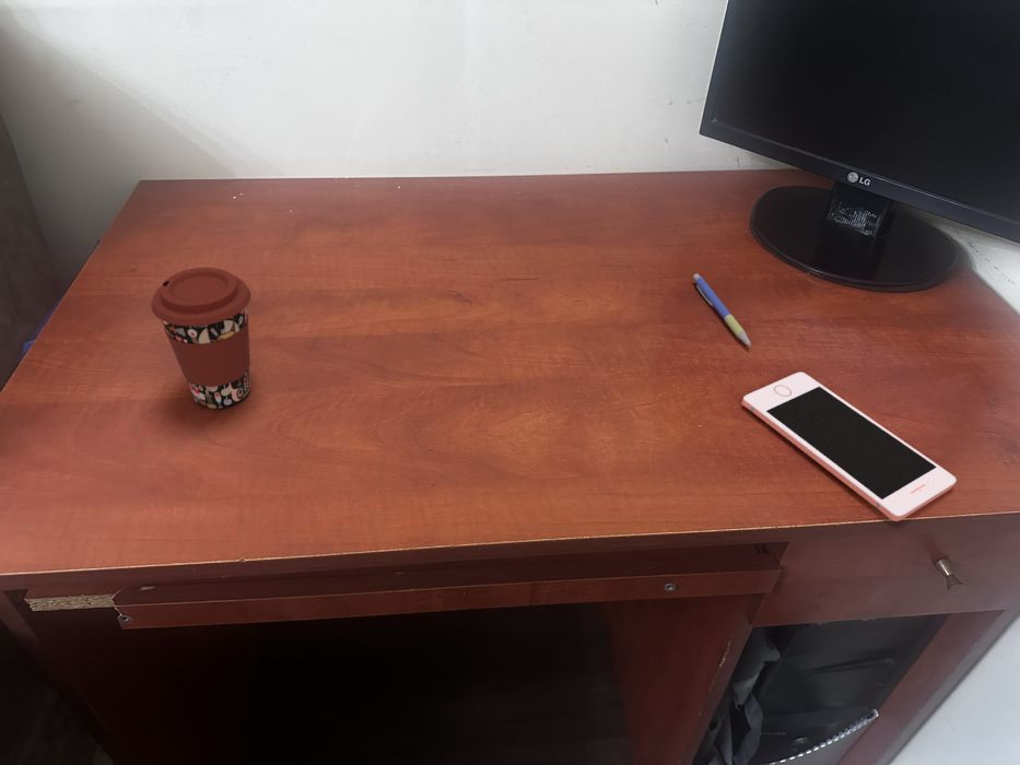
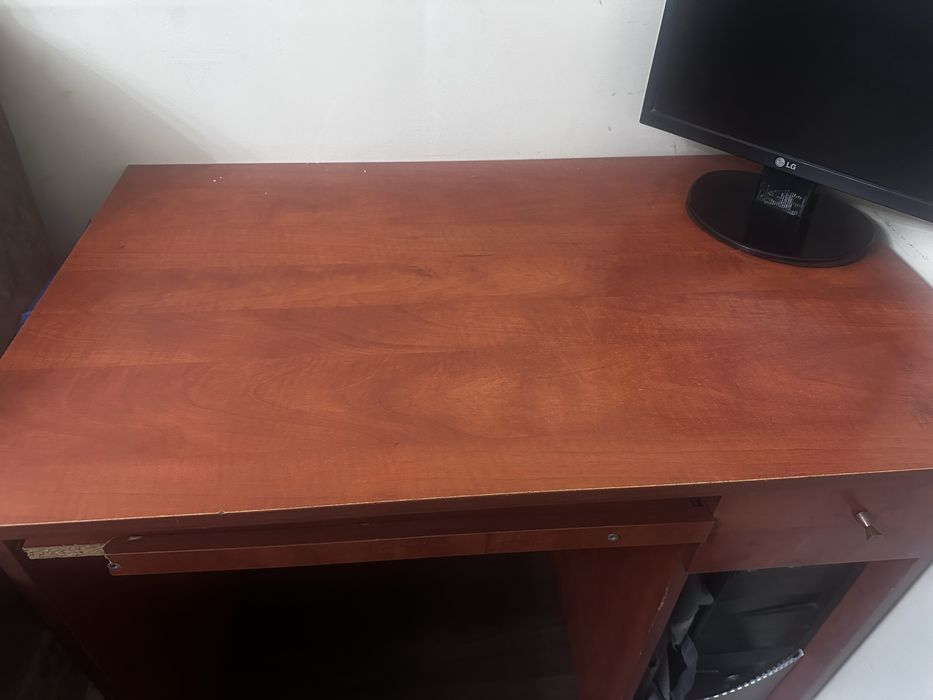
- pen [692,273,752,348]
- cell phone [741,372,958,522]
- coffee cup [150,267,251,410]
